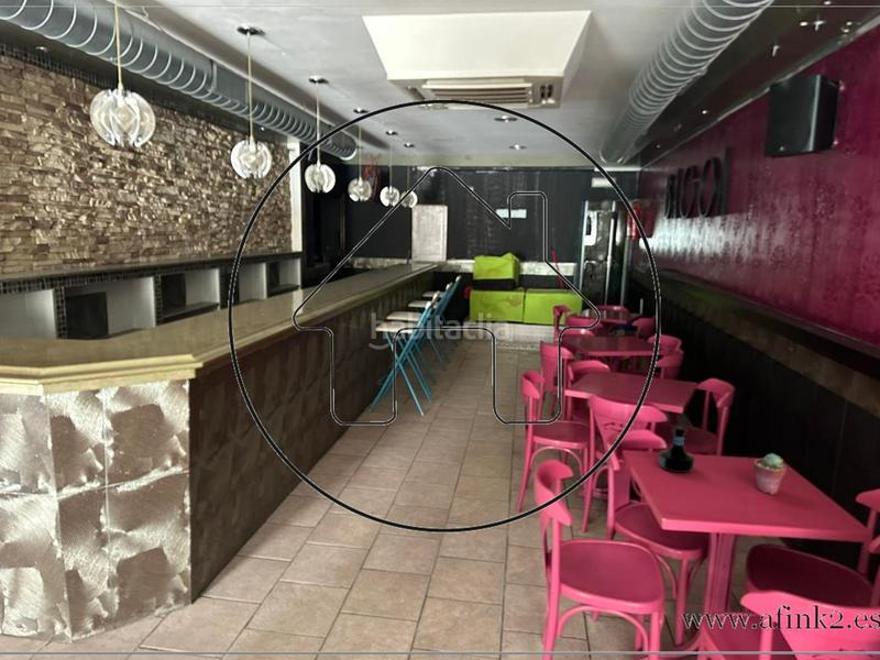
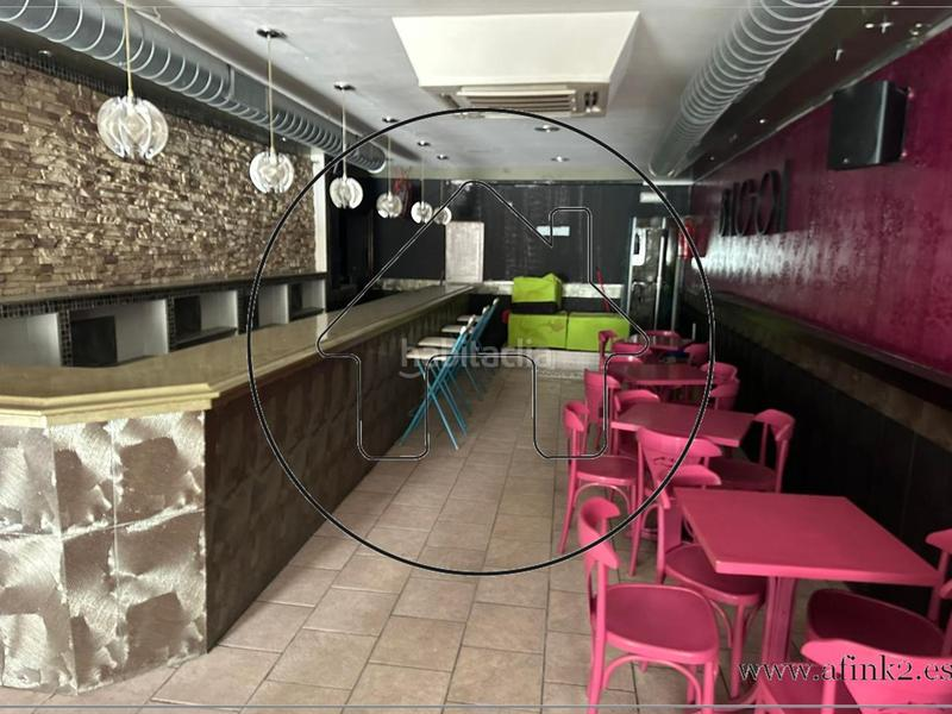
- potted succulent [752,452,788,495]
- tequila bottle [658,426,696,474]
